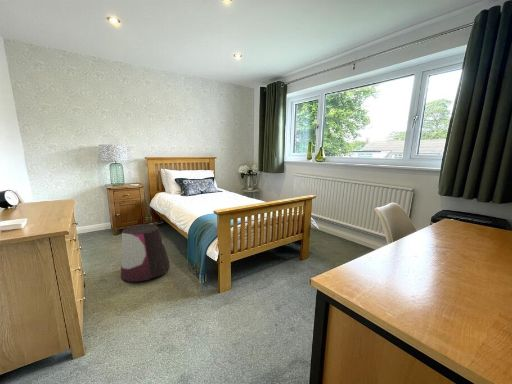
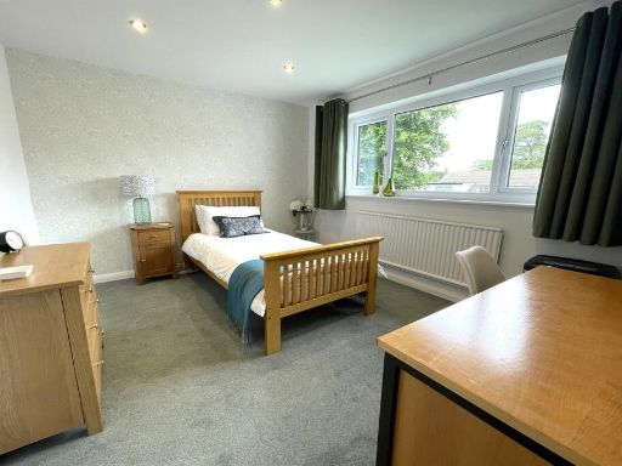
- stool [120,223,170,283]
